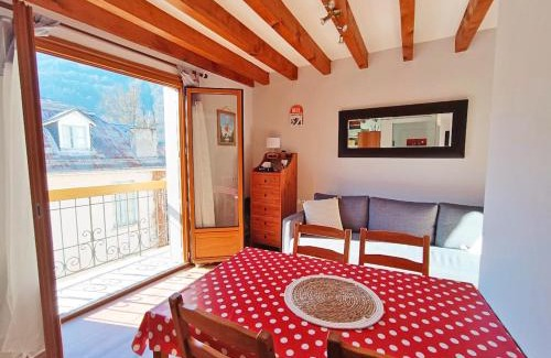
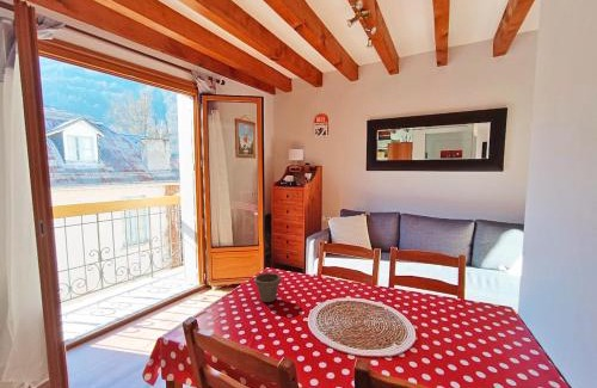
+ flower pot [253,272,282,303]
